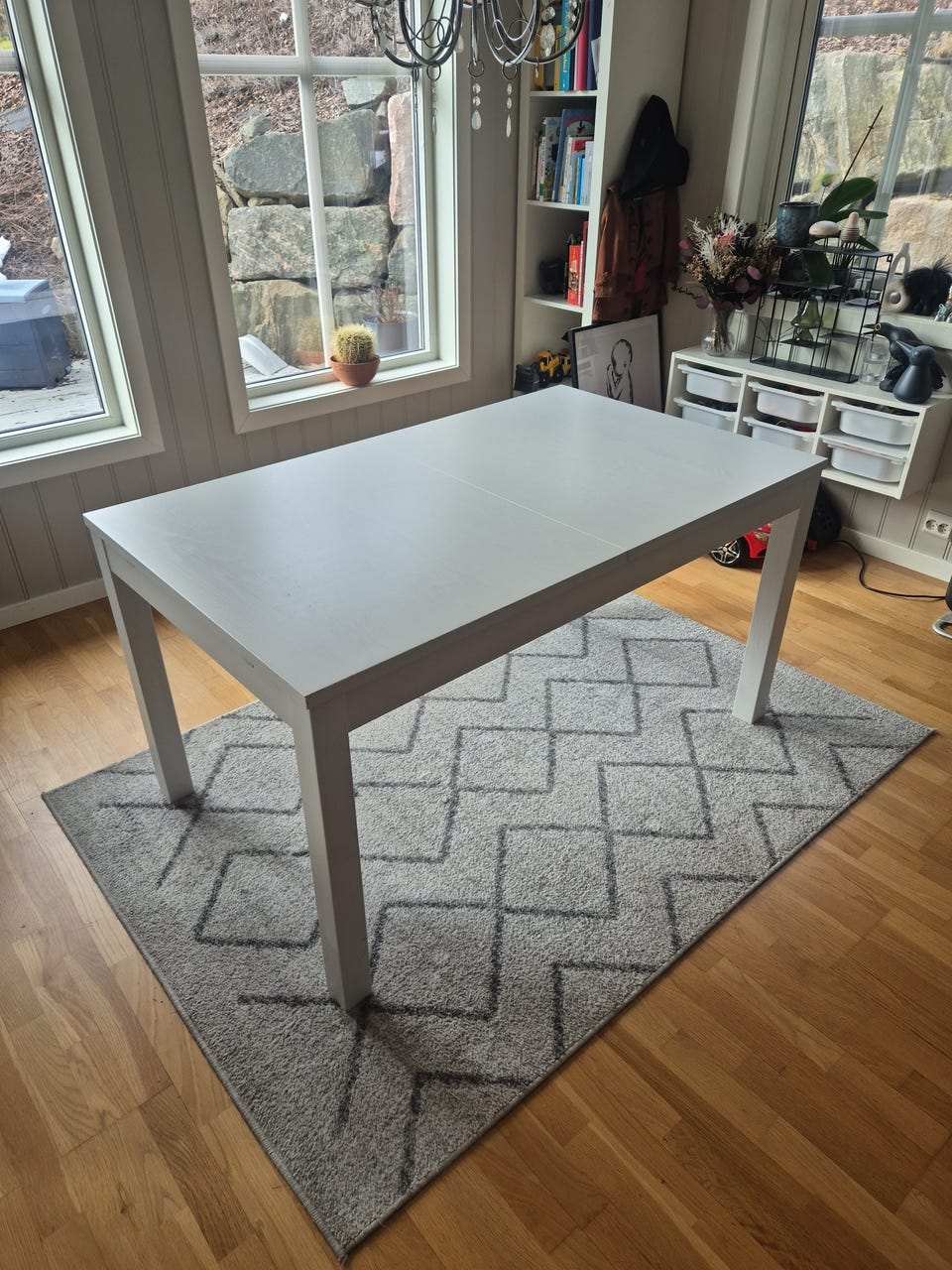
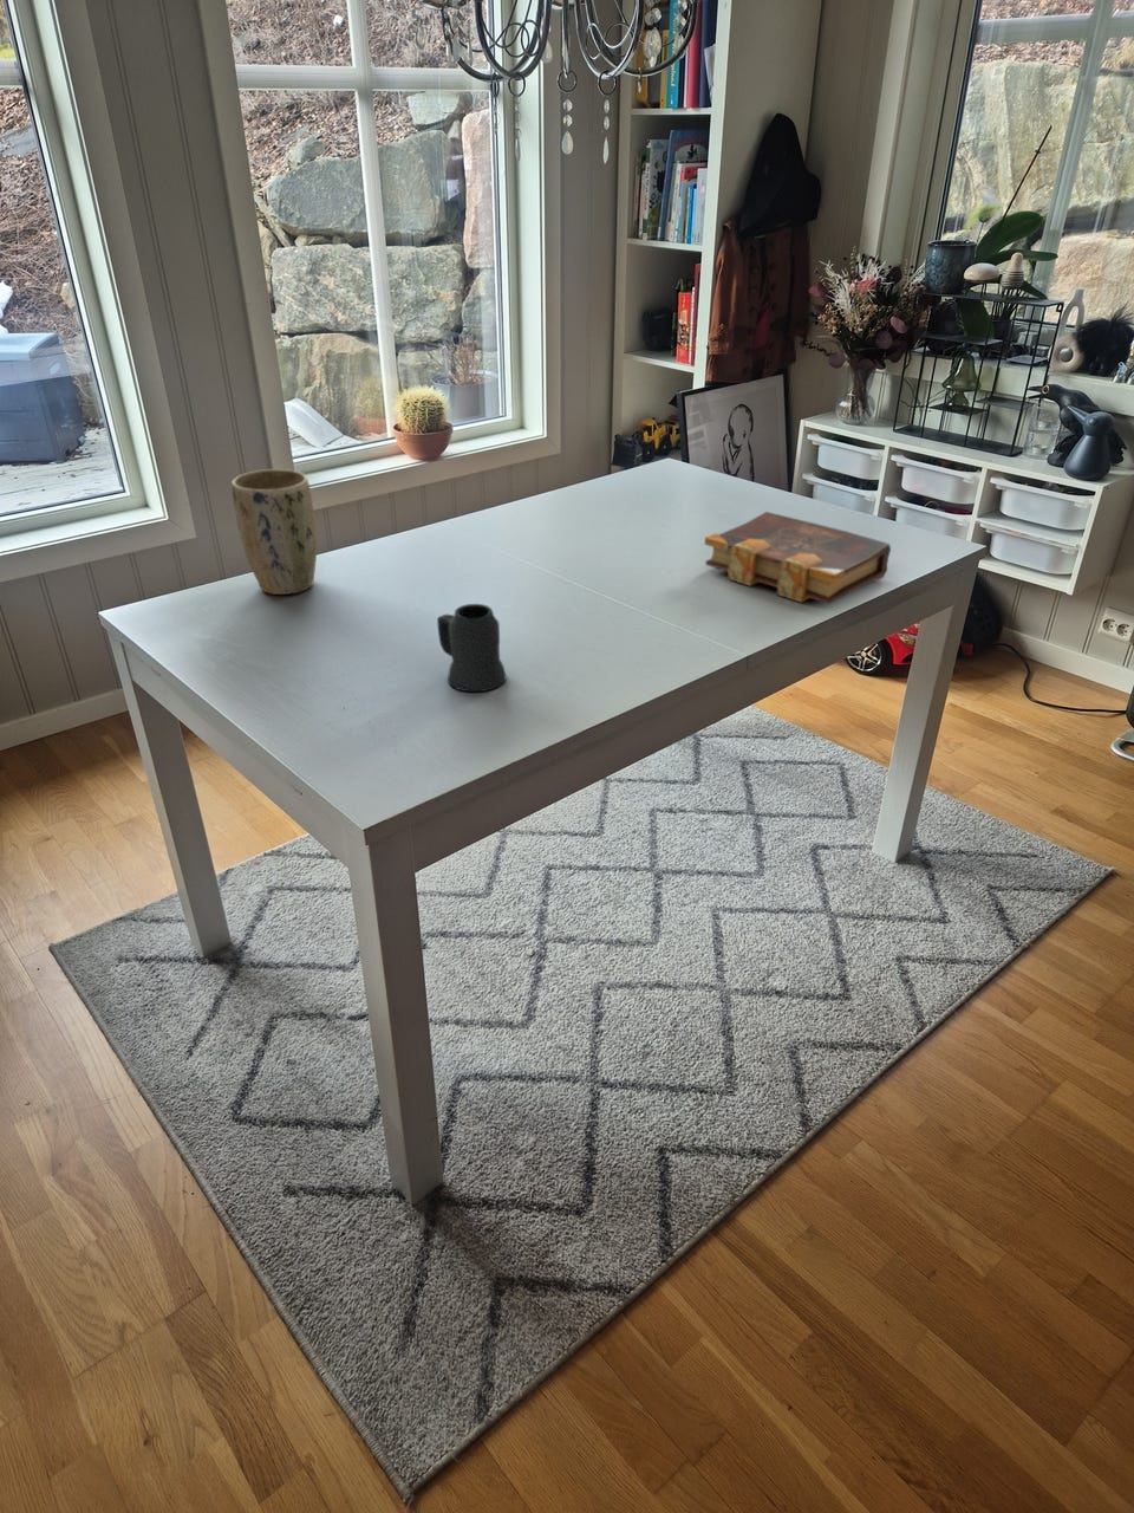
+ mug [436,603,506,692]
+ book [703,511,892,605]
+ plant pot [230,468,318,596]
